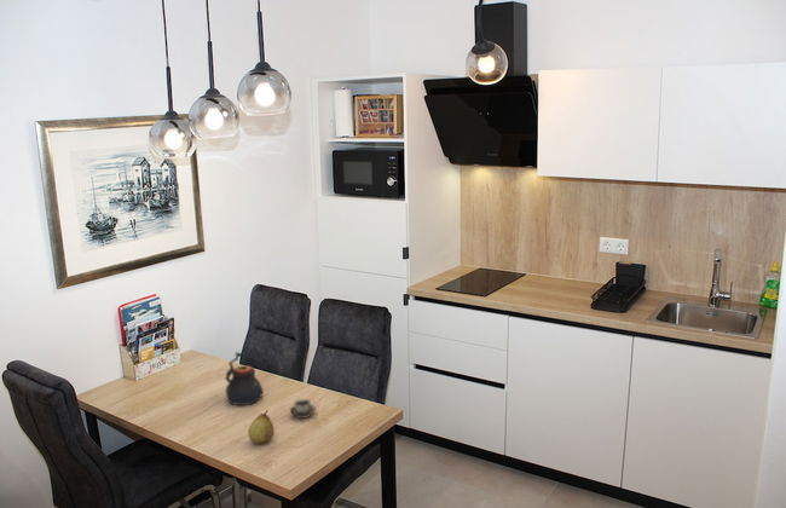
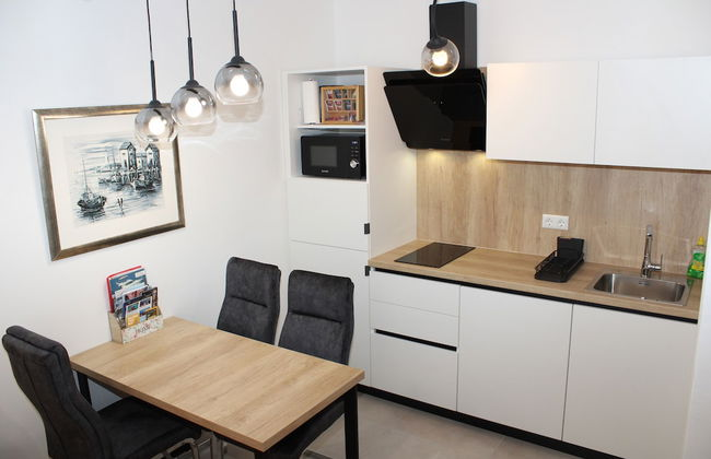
- teapot [224,351,265,406]
- cup [289,398,317,420]
- fruit [248,409,276,445]
